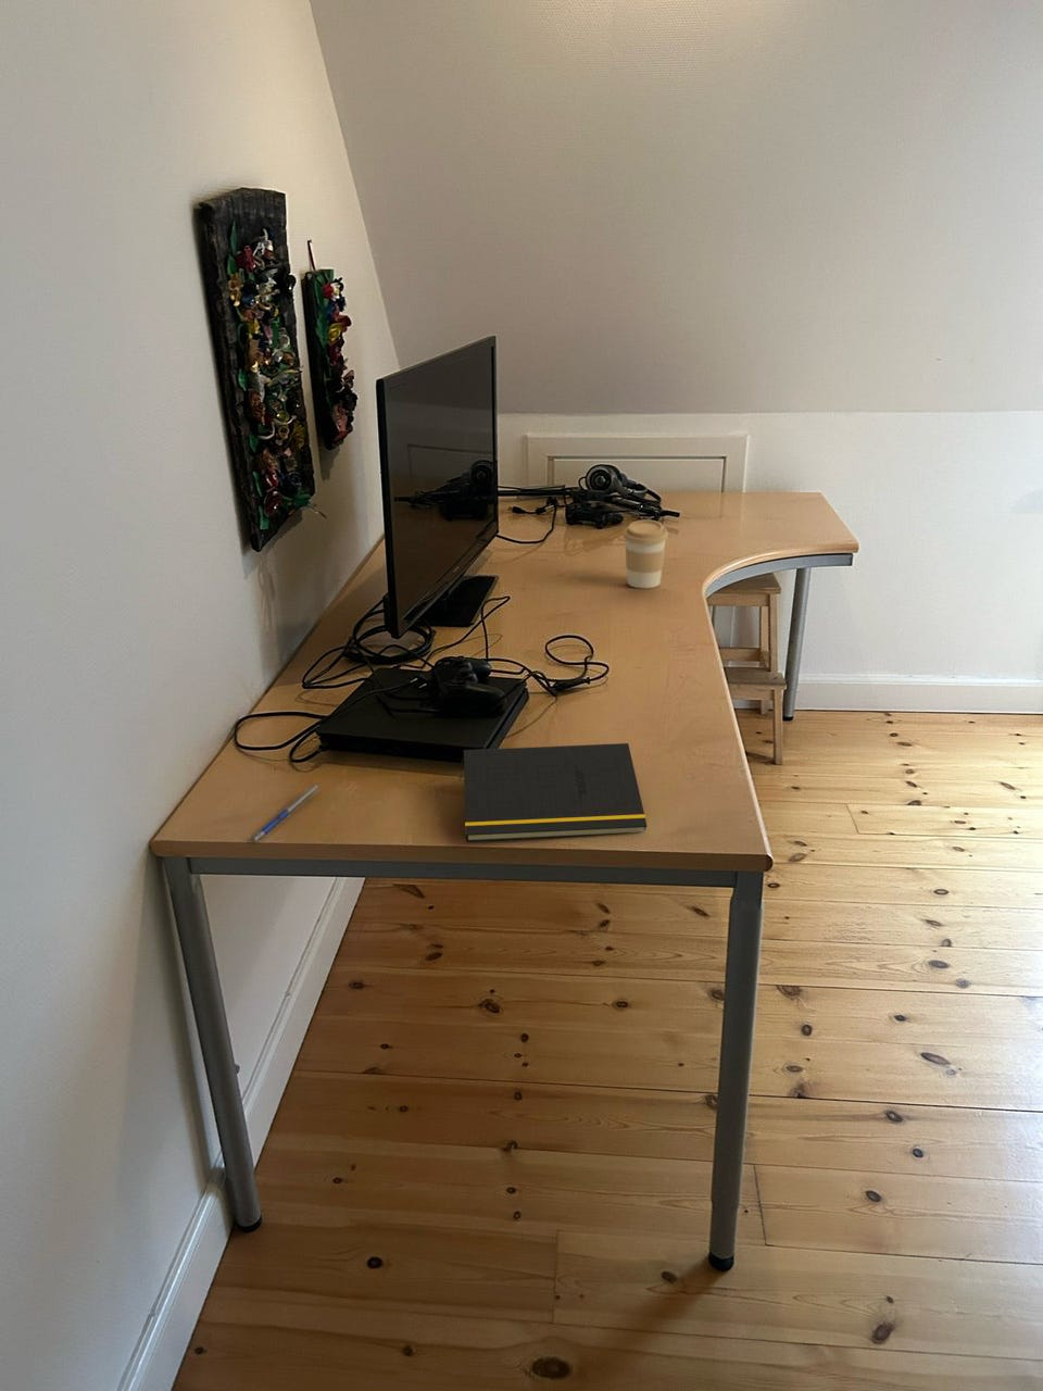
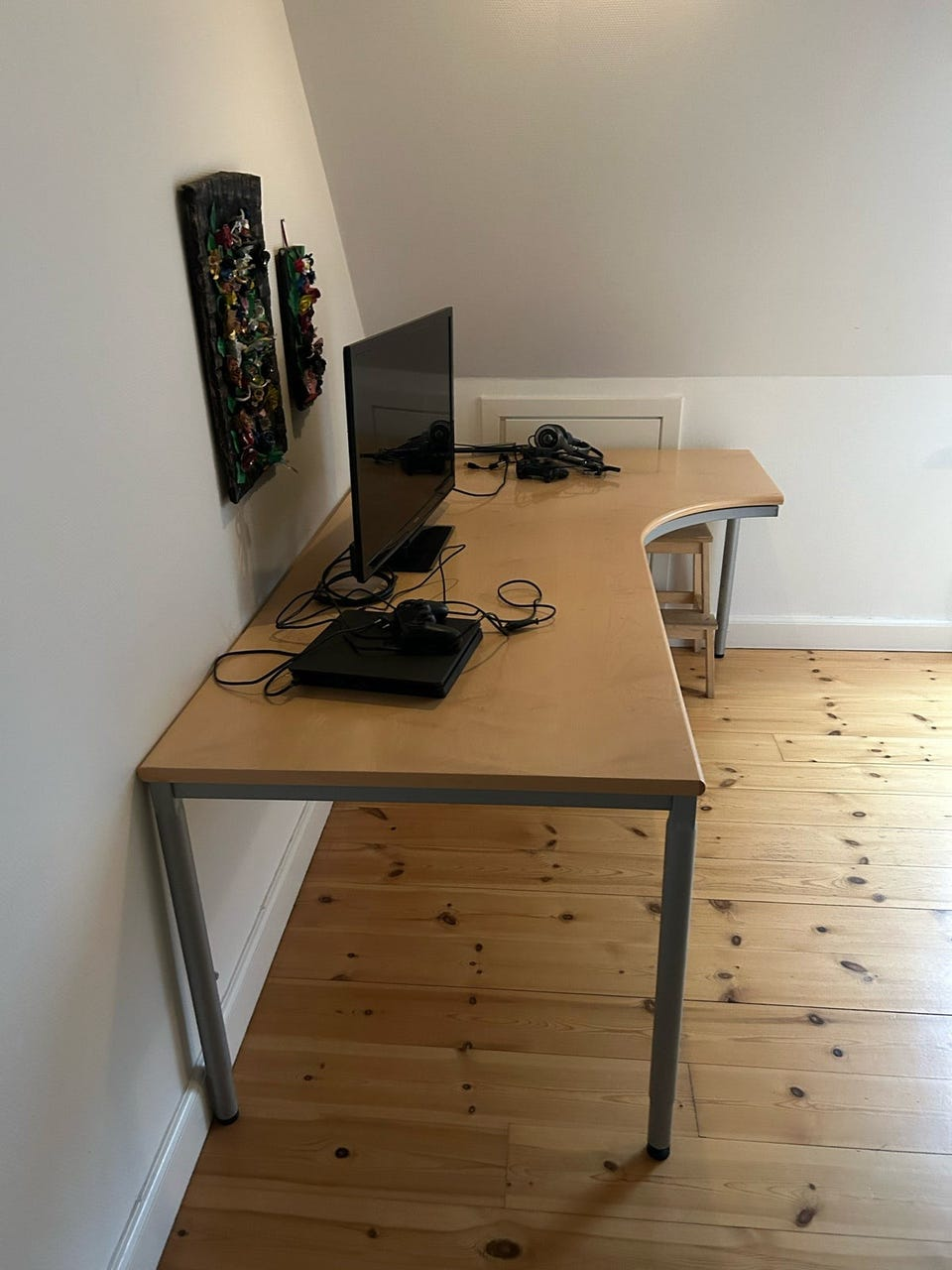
- notepad [458,743,649,843]
- coffee cup [622,519,669,589]
- pen [249,783,322,843]
